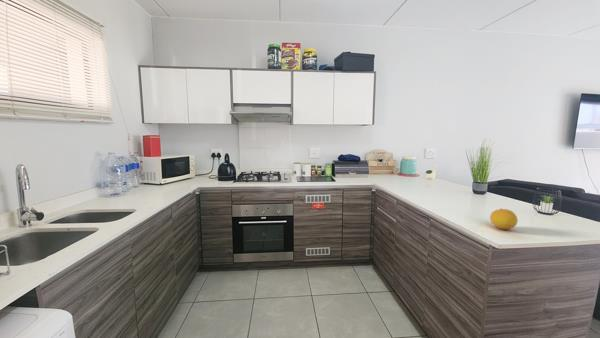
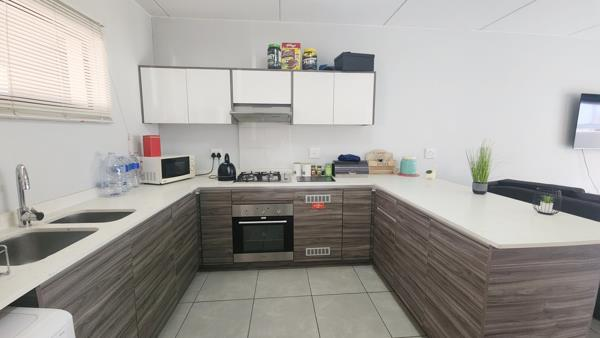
- fruit [489,207,519,230]
